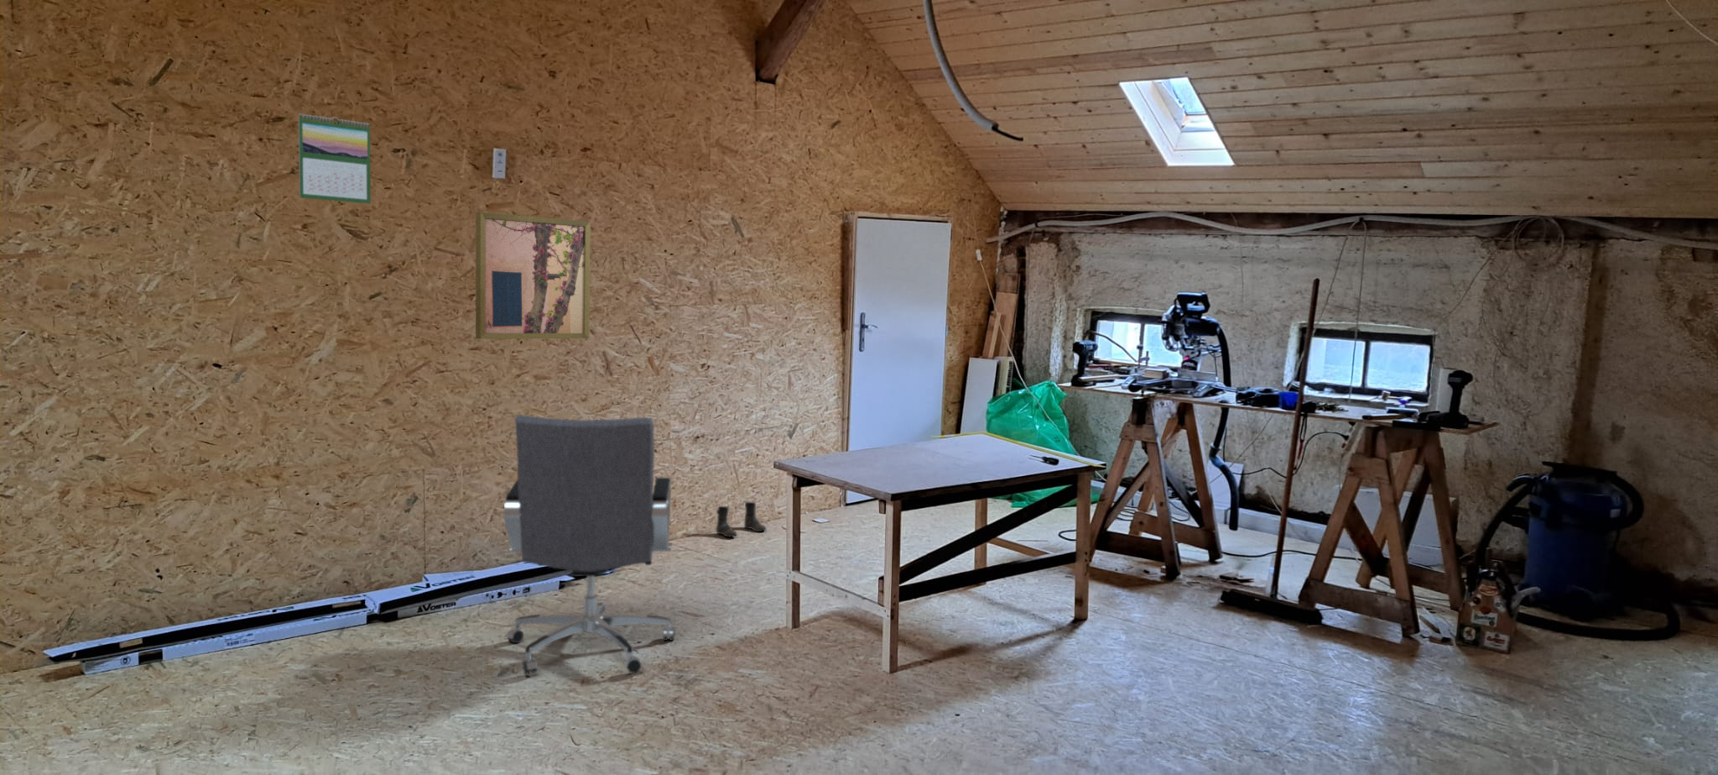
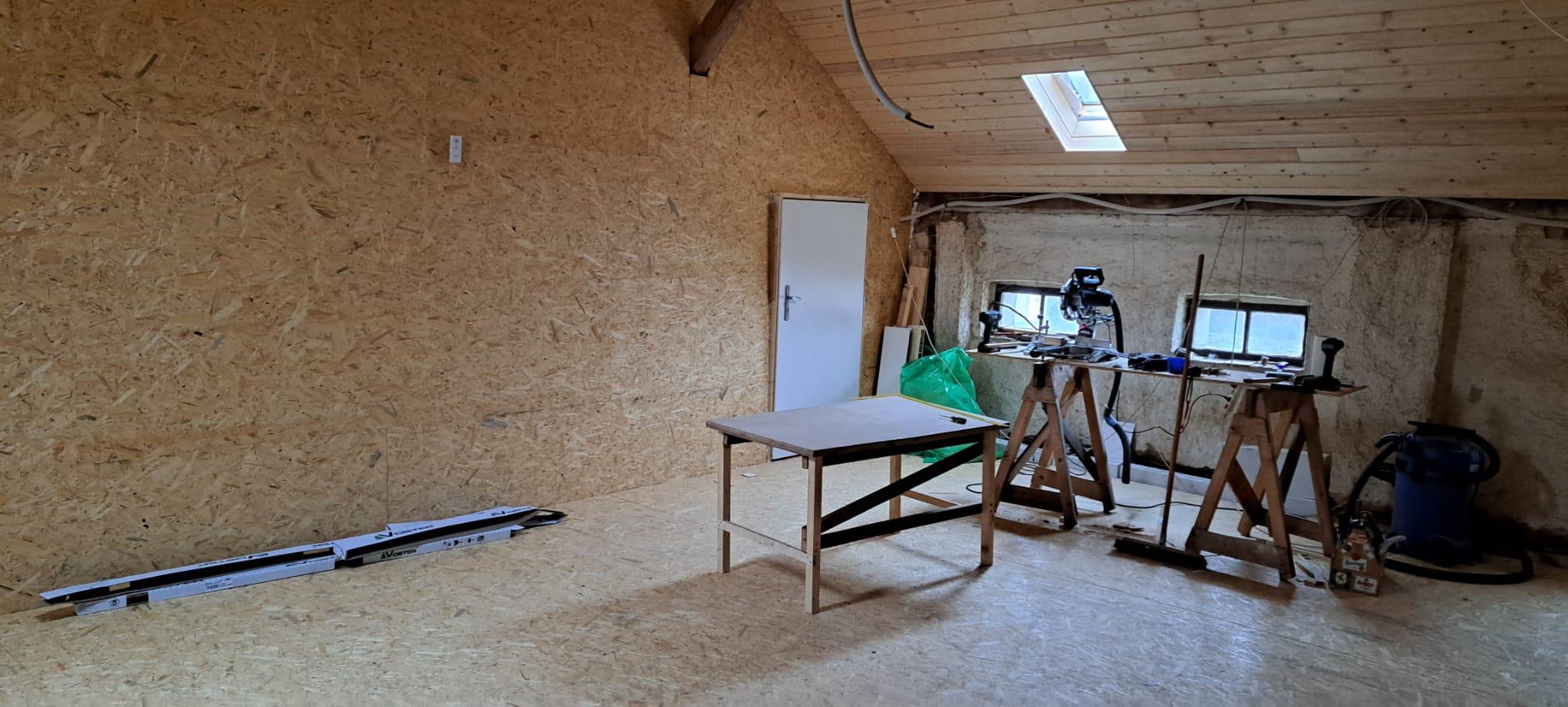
- office chair [503,414,676,675]
- calendar [298,113,371,205]
- wall art [474,212,592,340]
- boots [715,501,768,538]
